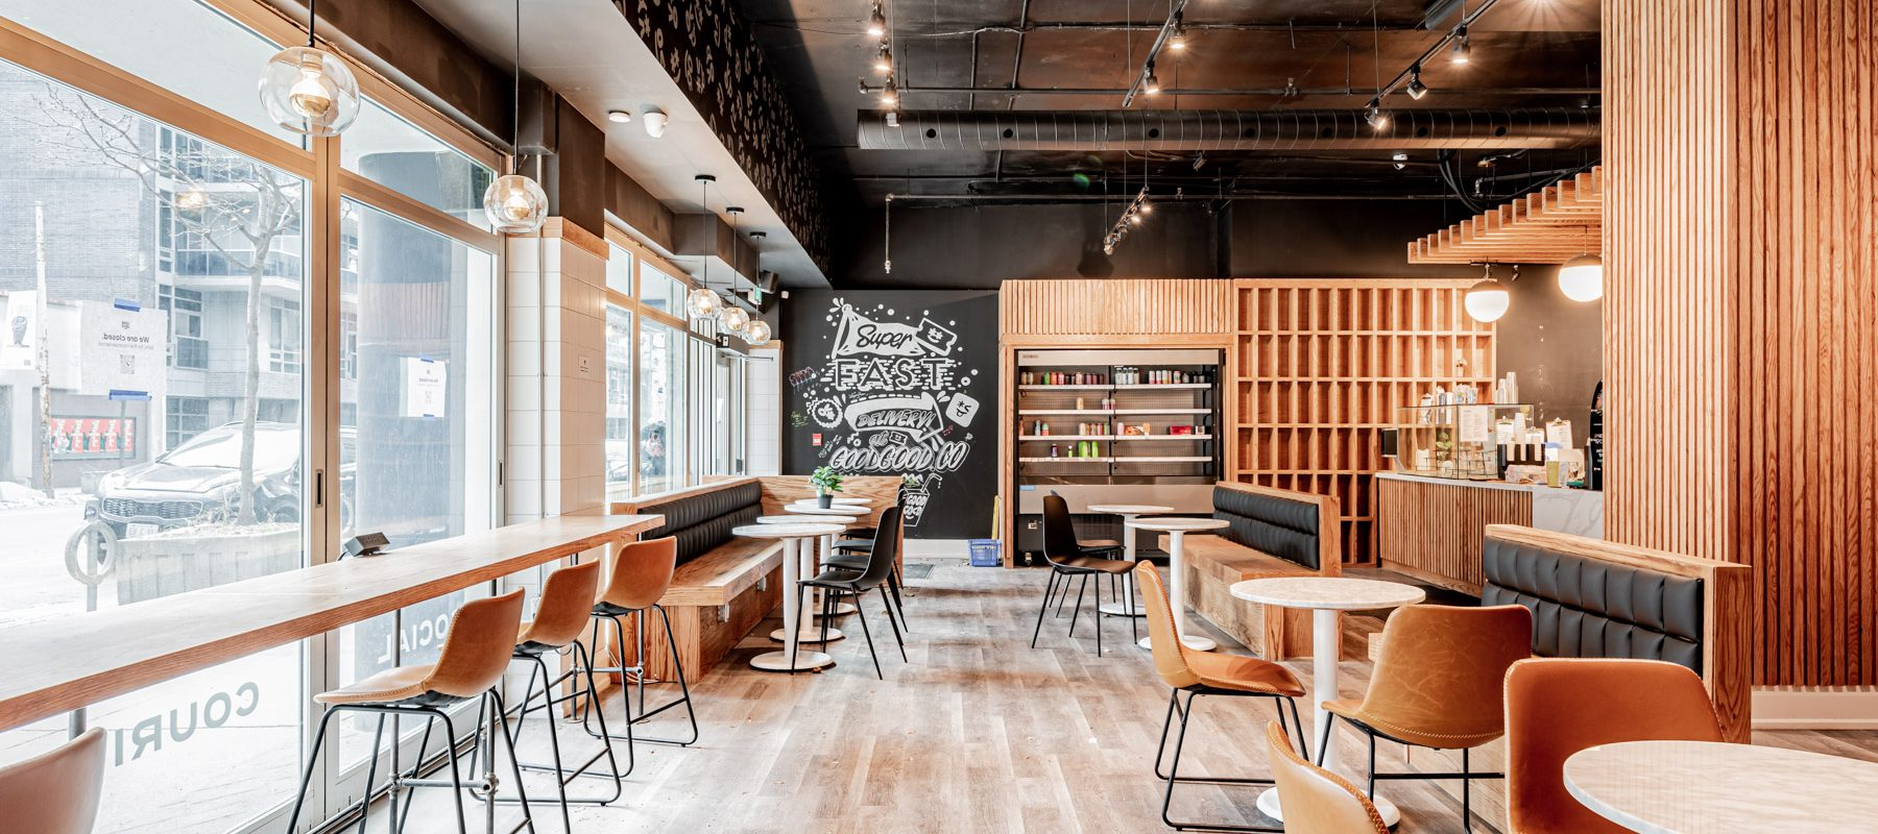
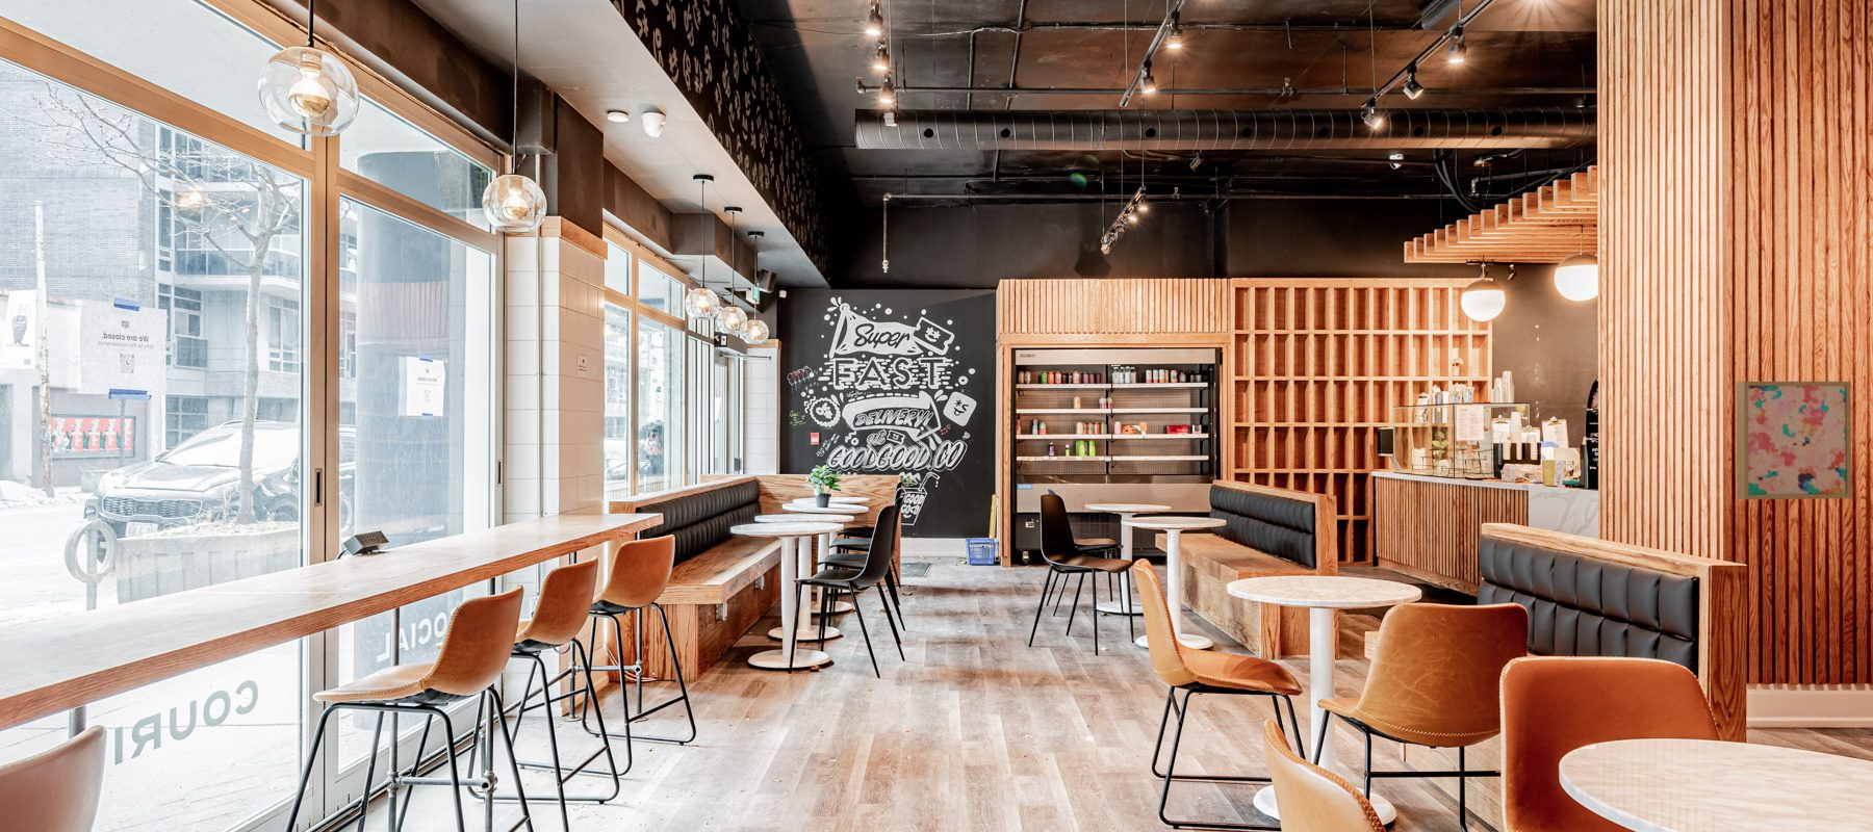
+ wall art [1736,381,1853,500]
